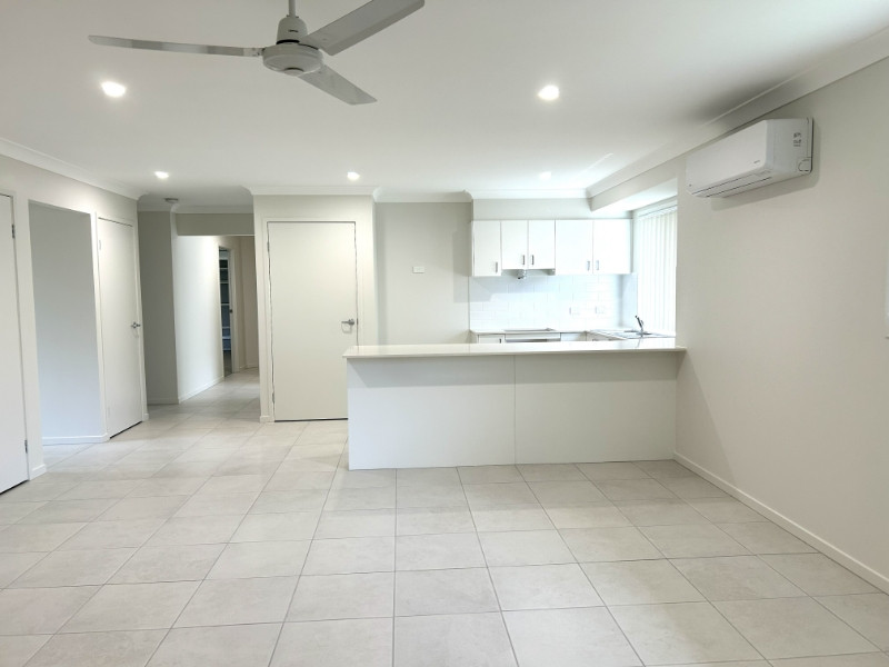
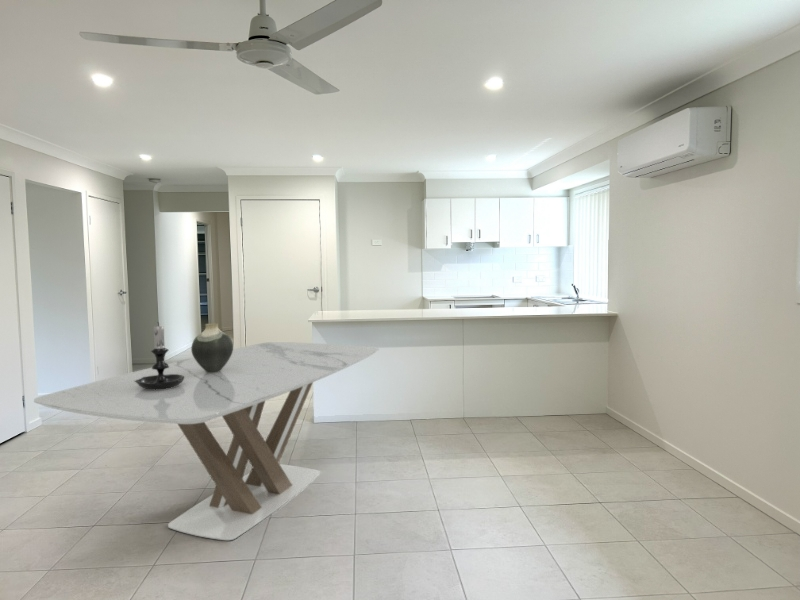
+ candle holder [134,321,185,390]
+ vase [190,323,234,372]
+ dining table [33,341,380,541]
